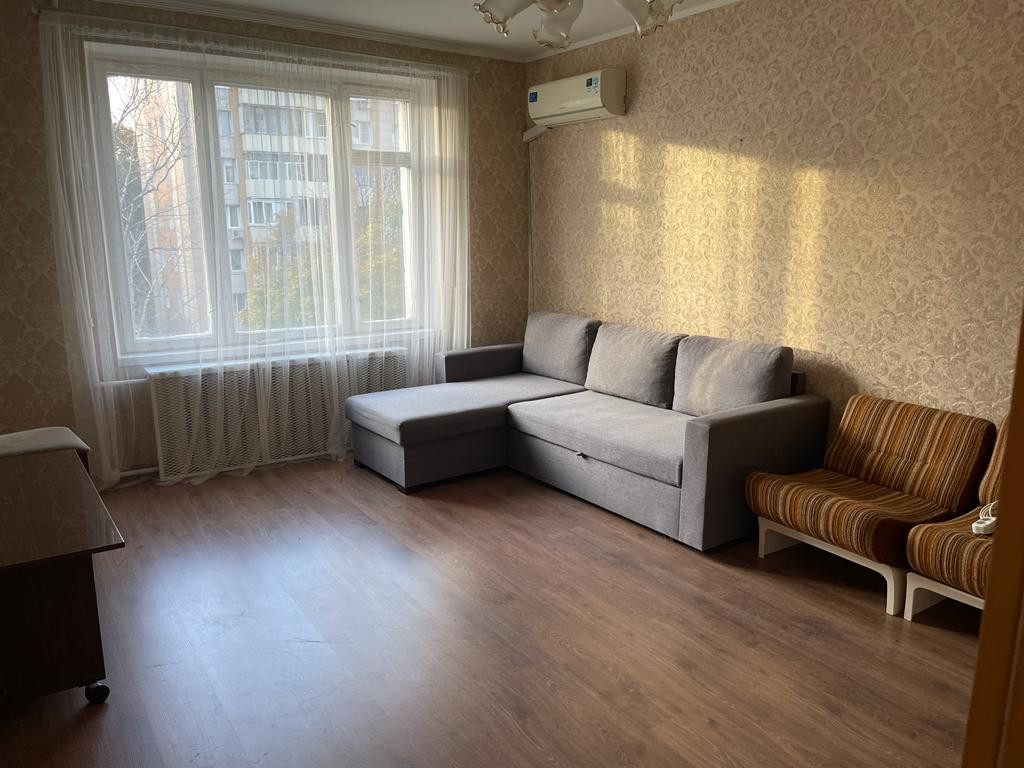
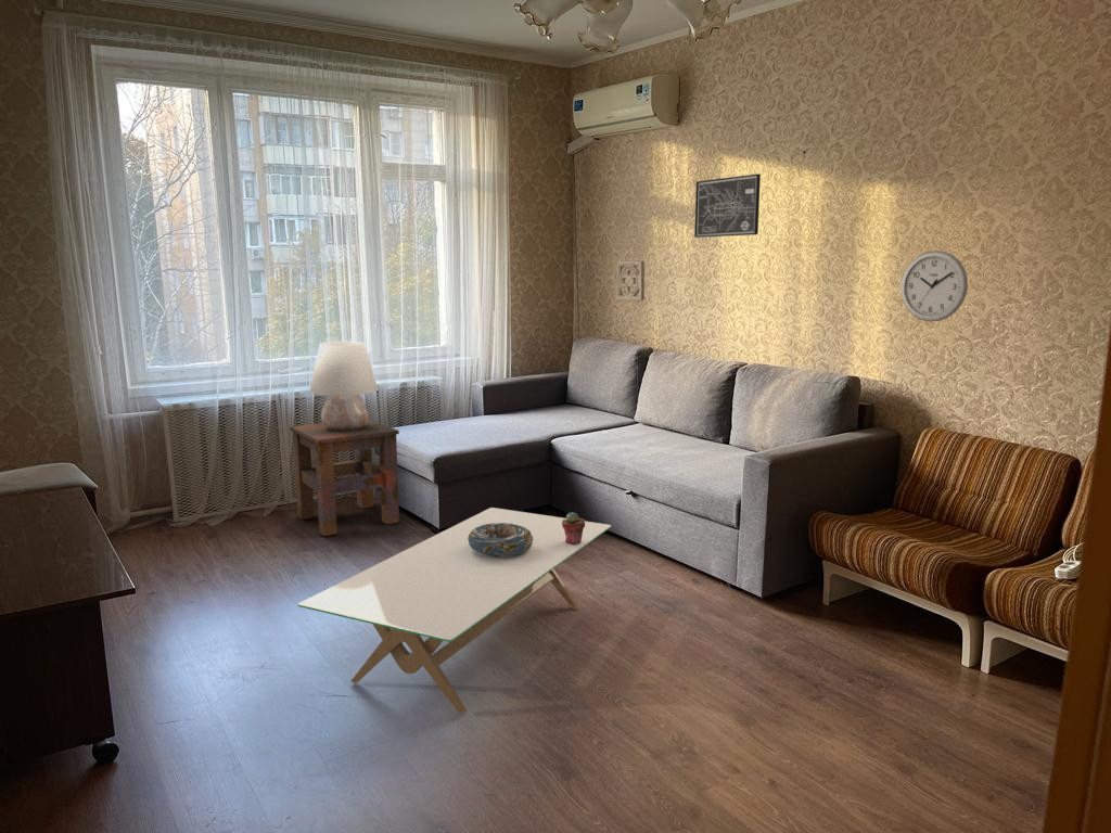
+ table lamp [308,341,379,431]
+ coffee table [297,507,612,714]
+ wall clock [899,249,969,323]
+ decorative bowl [468,522,533,558]
+ wall ornament [615,259,646,303]
+ potted succulent [562,511,586,544]
+ side table [289,418,400,537]
+ wall art [693,172,762,239]
